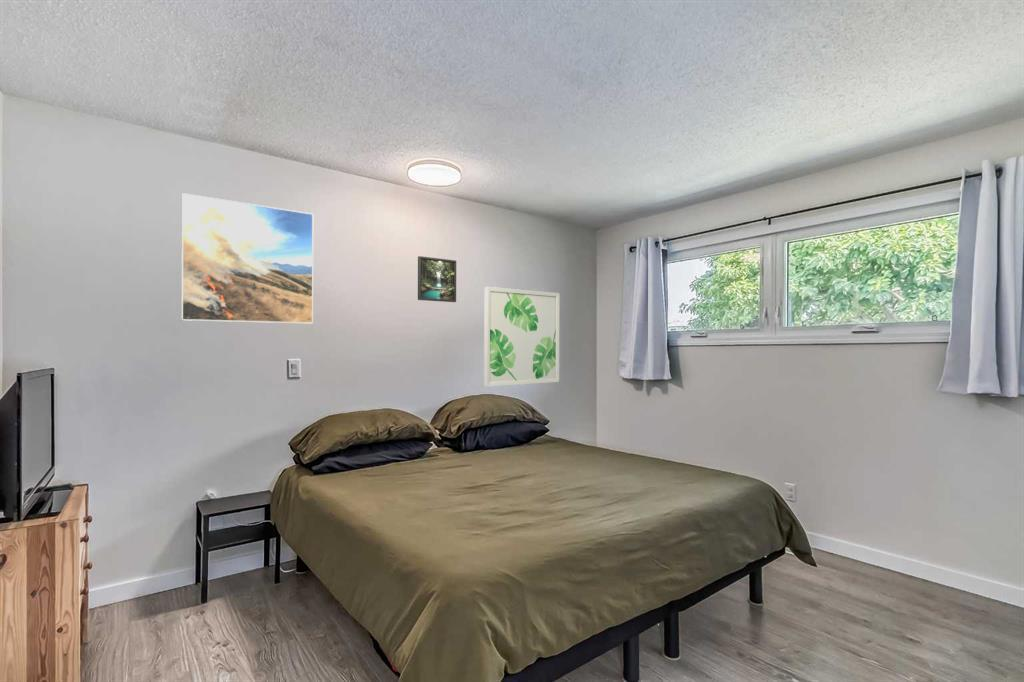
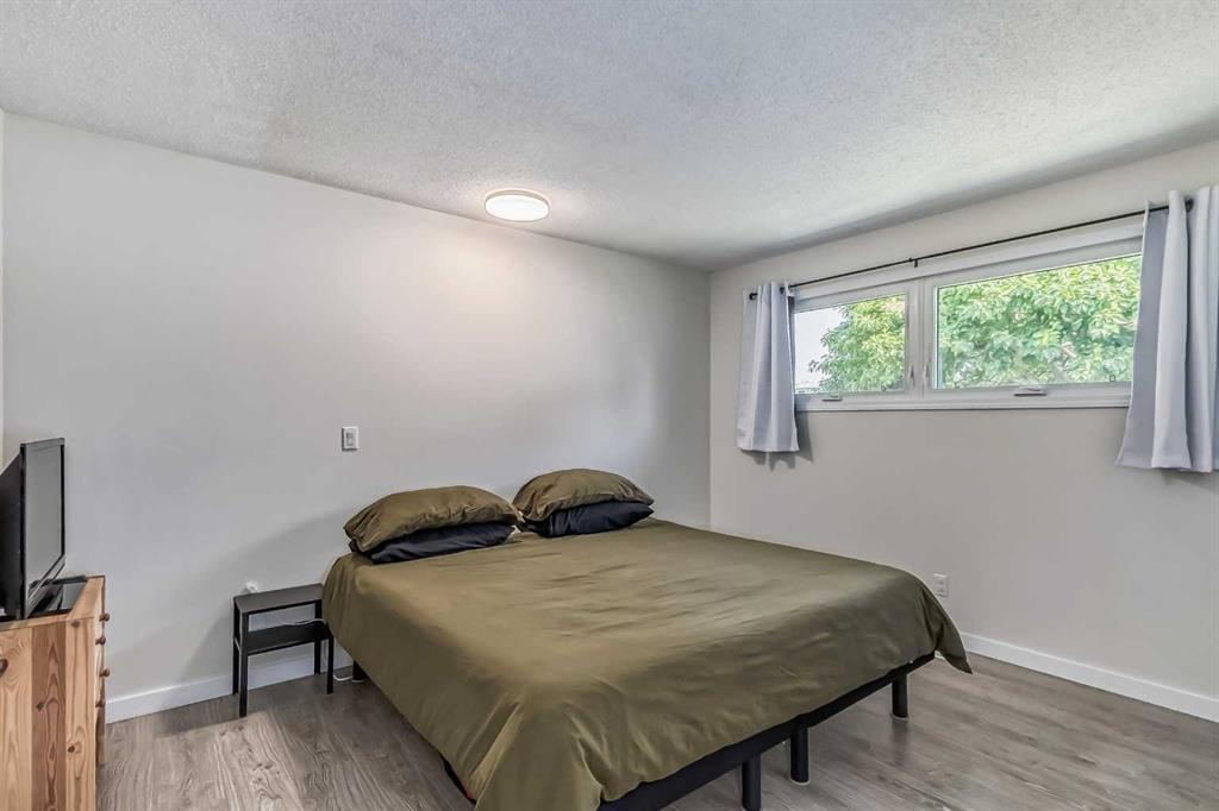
- wall art [483,286,561,388]
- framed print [180,192,314,324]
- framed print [417,255,457,303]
